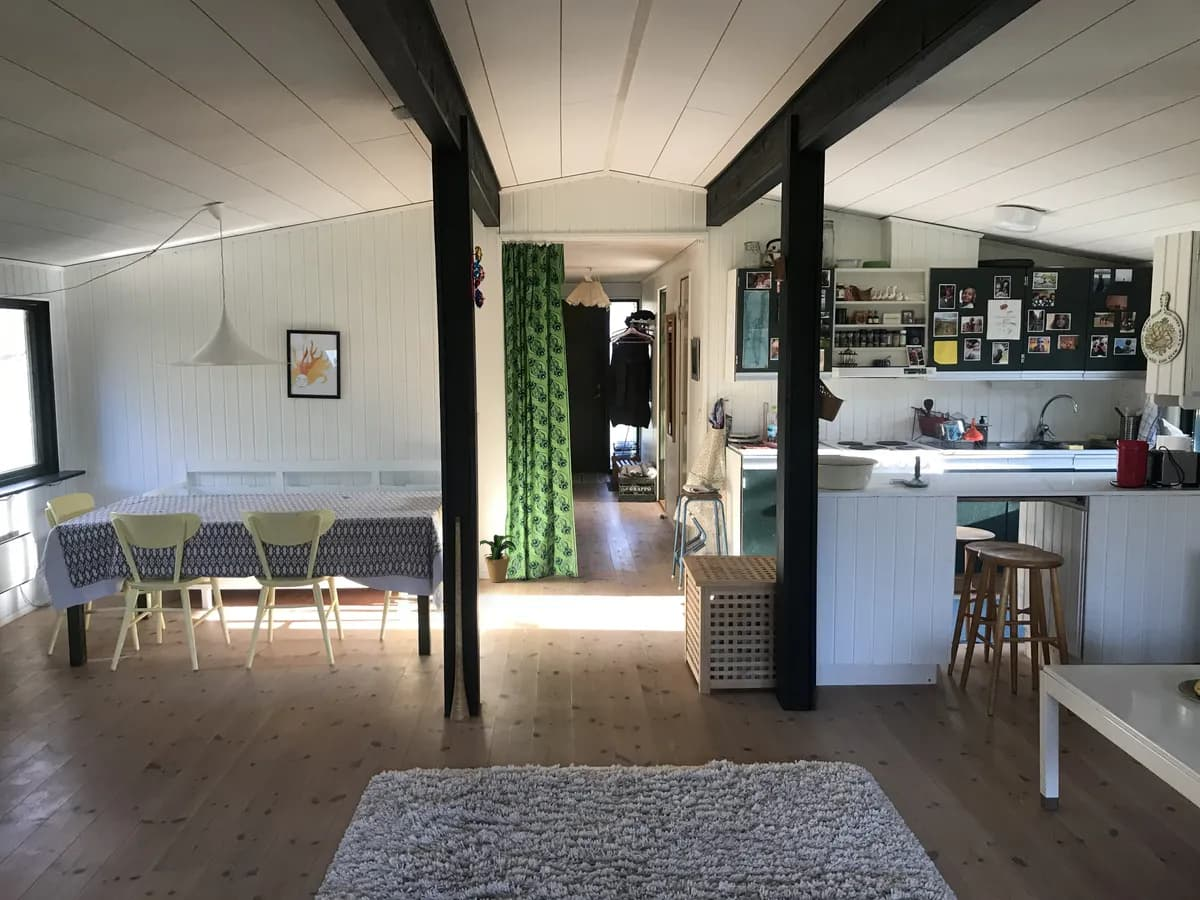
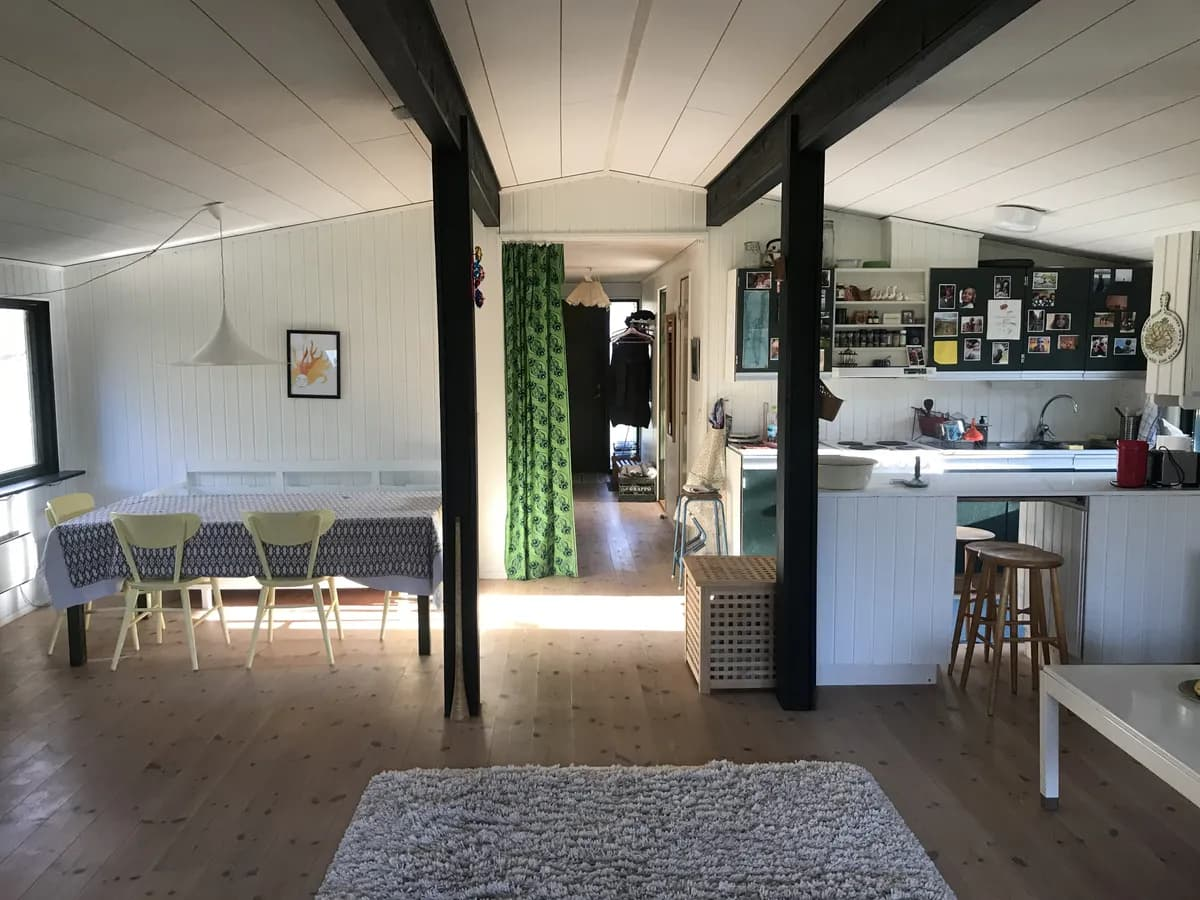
- potted plant [479,534,522,583]
